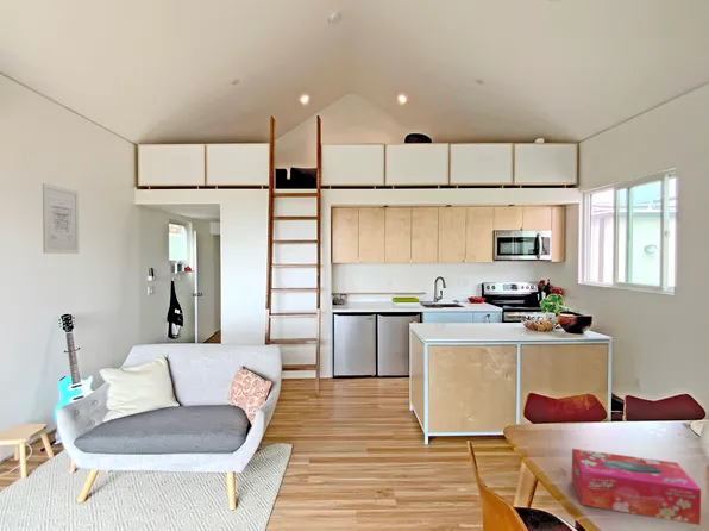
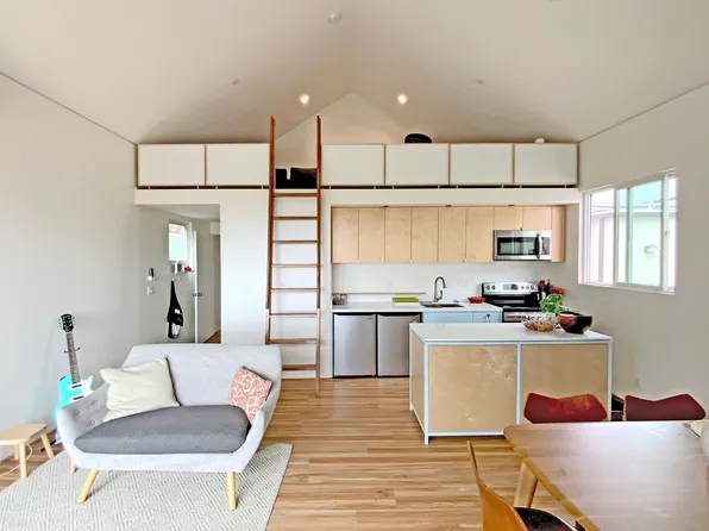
- tissue box [571,448,702,526]
- wall art [42,182,80,255]
